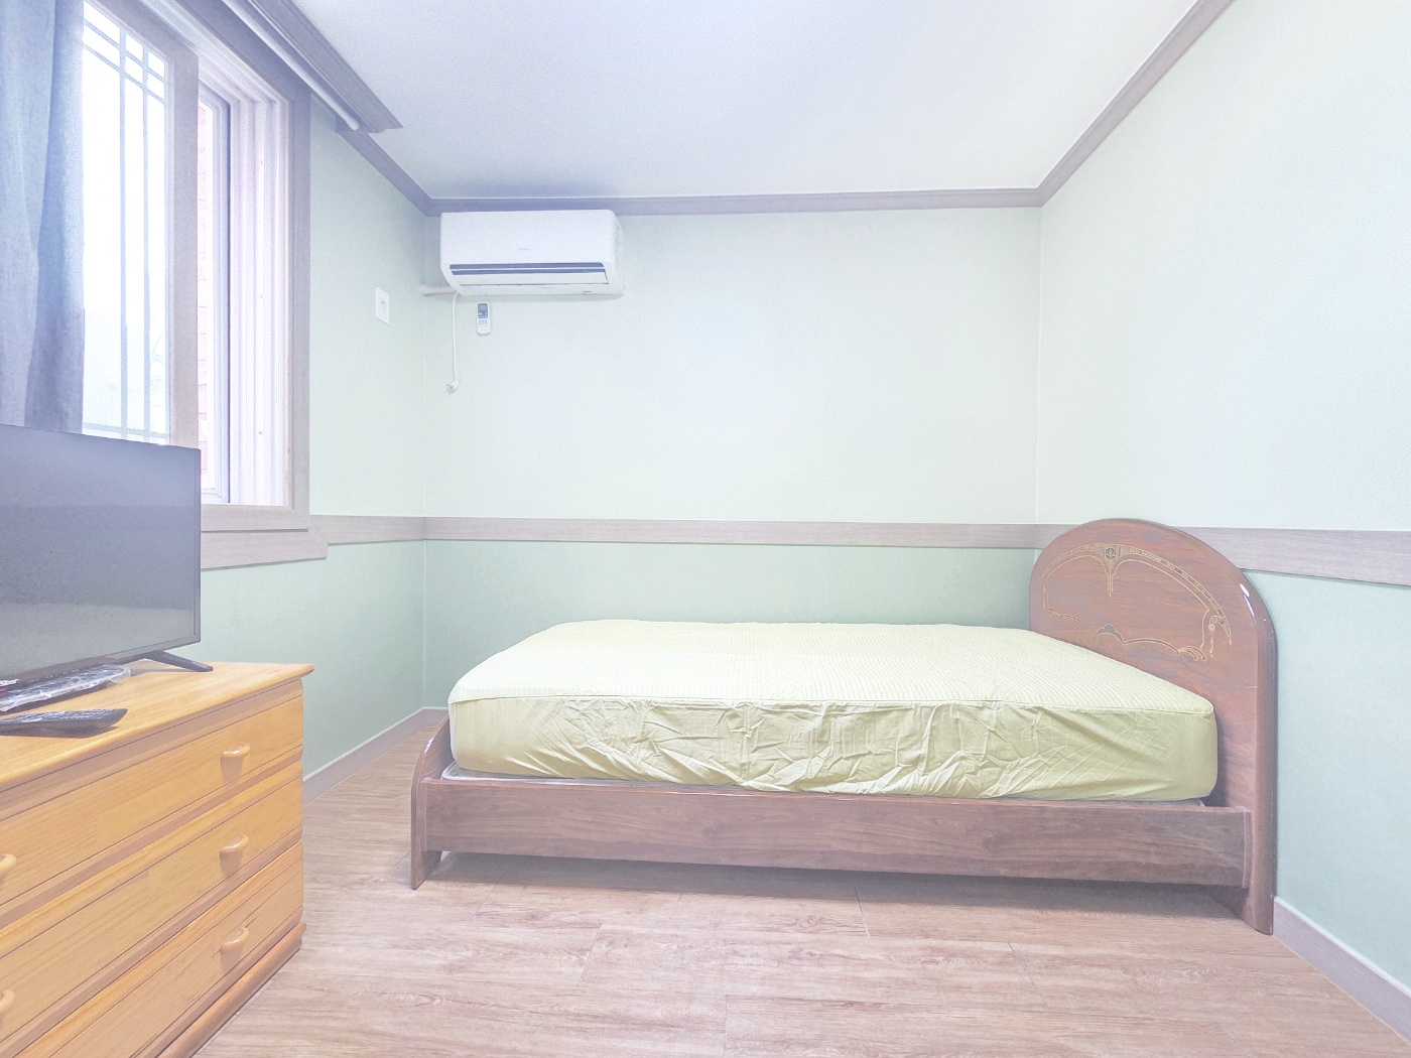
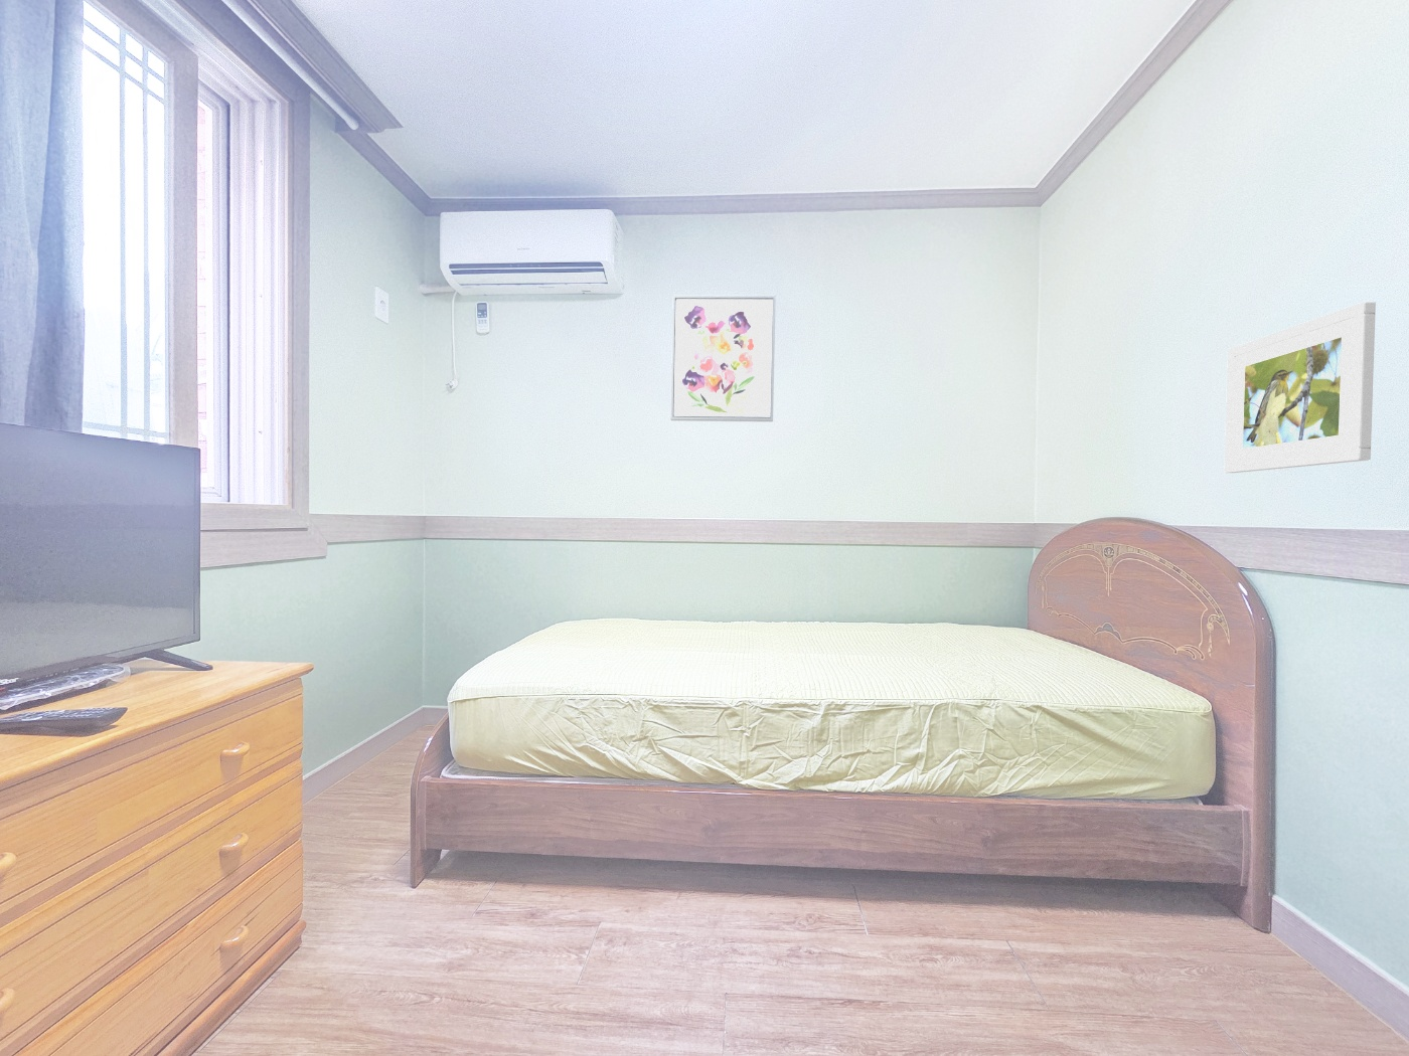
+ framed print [1223,301,1377,474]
+ wall art [669,295,776,423]
